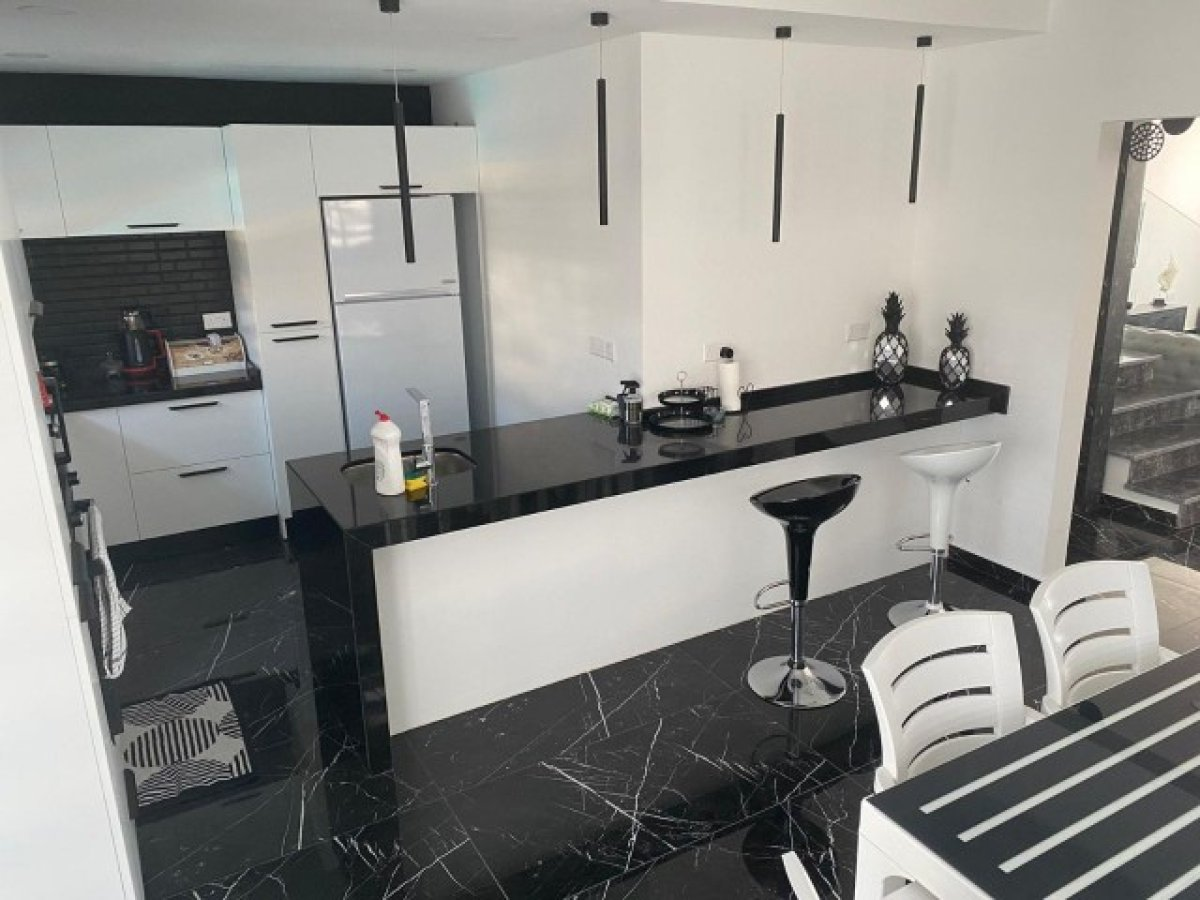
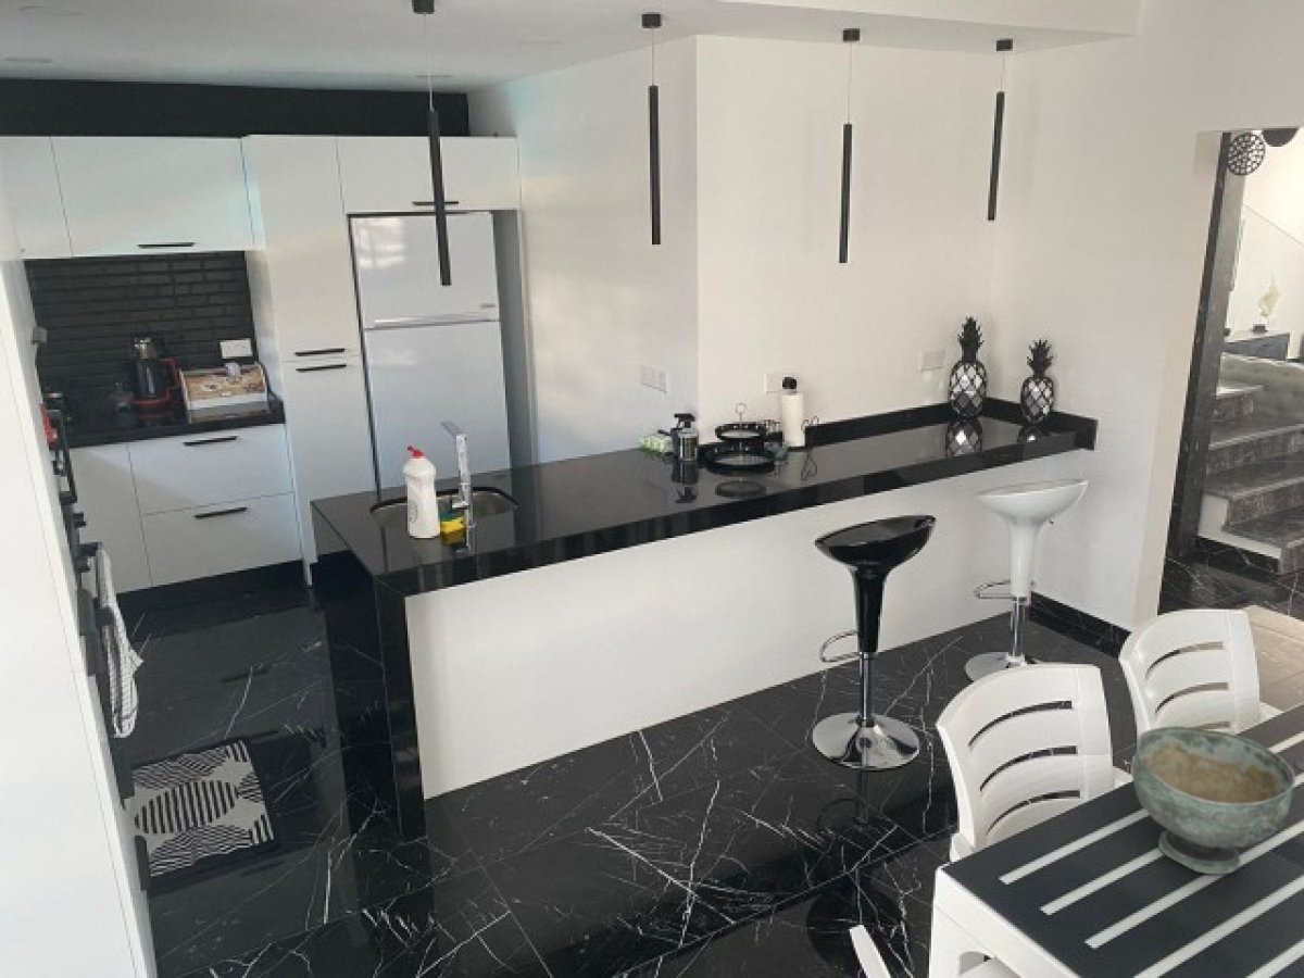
+ decorative bowl [1130,725,1296,875]
